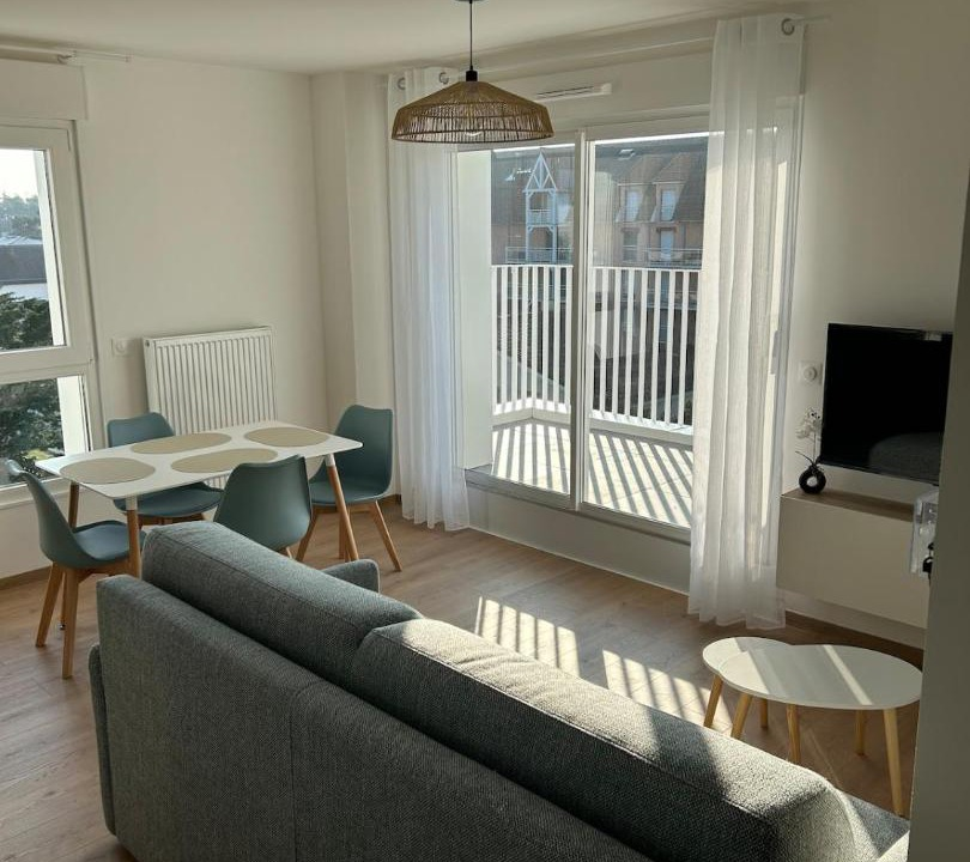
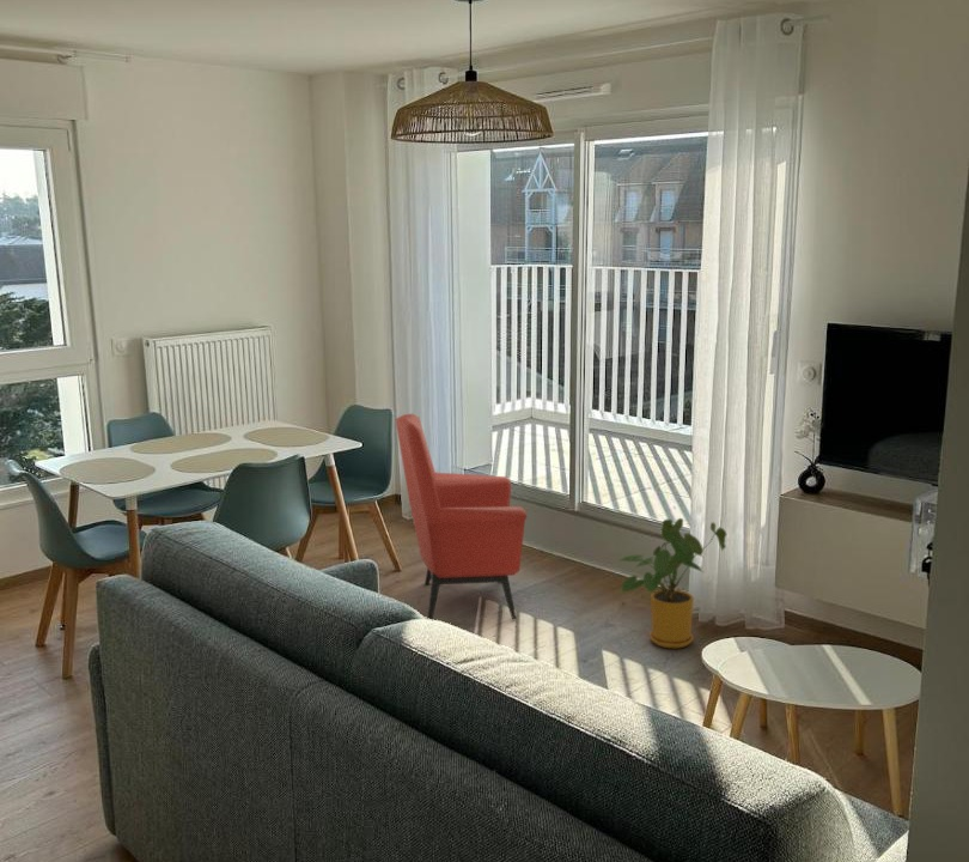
+ house plant [618,517,727,649]
+ armchair [395,413,528,620]
